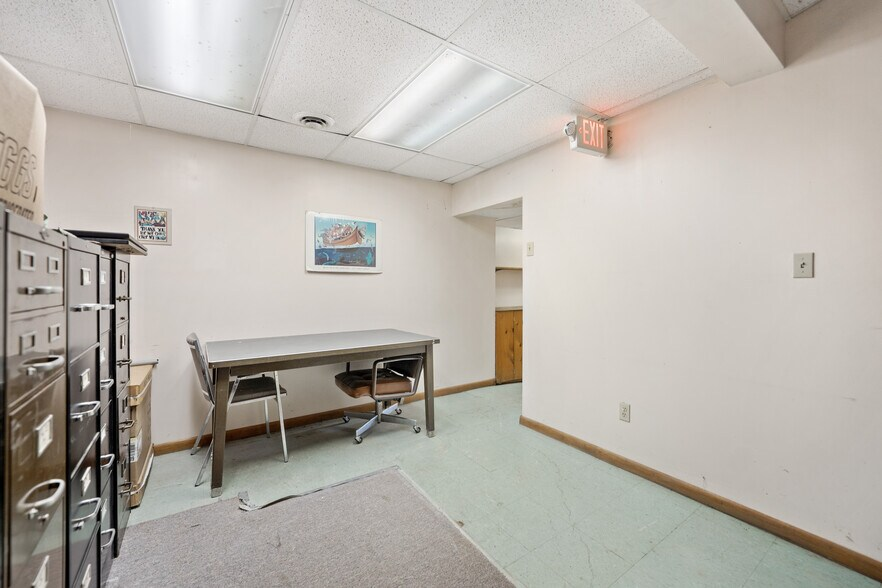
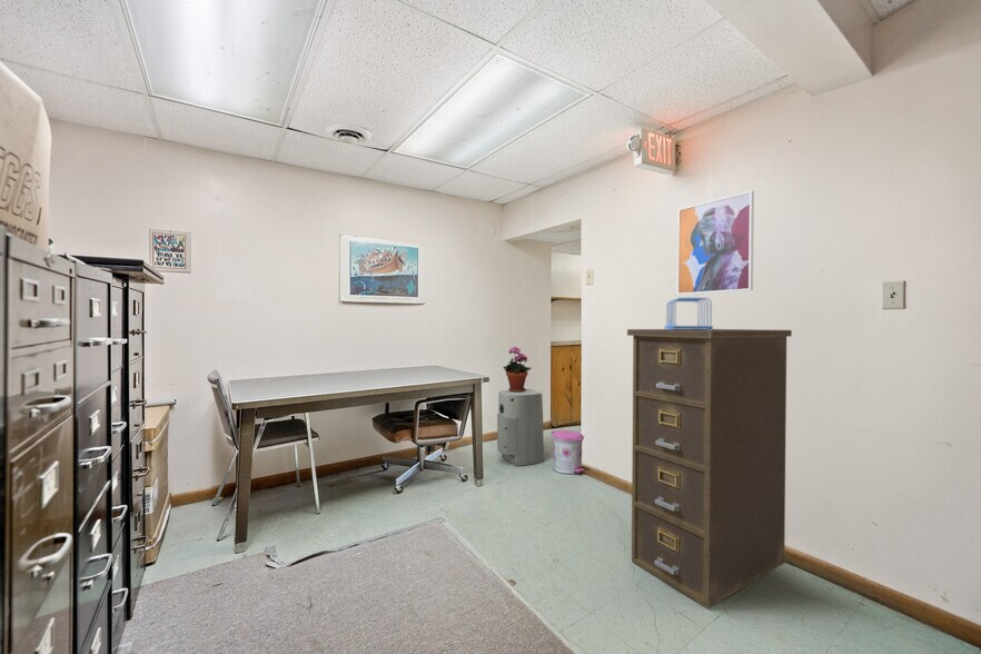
+ trash can [551,429,585,475]
+ file sorter [664,297,714,330]
+ potted plant [503,346,533,393]
+ wall art [676,189,755,296]
+ filing cabinet [626,328,793,608]
+ air purifier [496,388,545,467]
